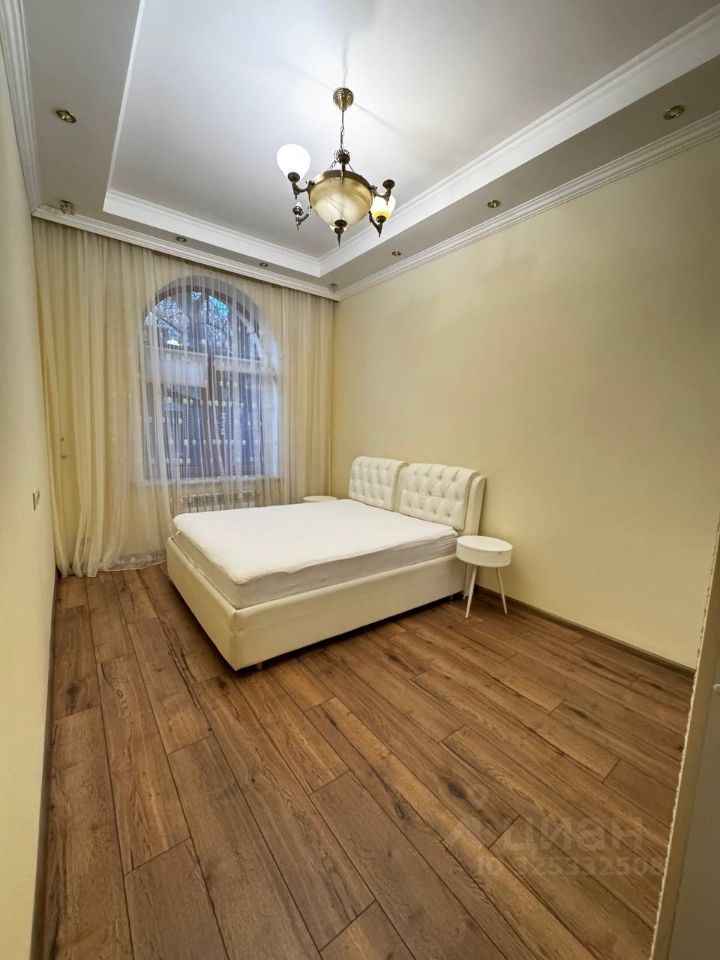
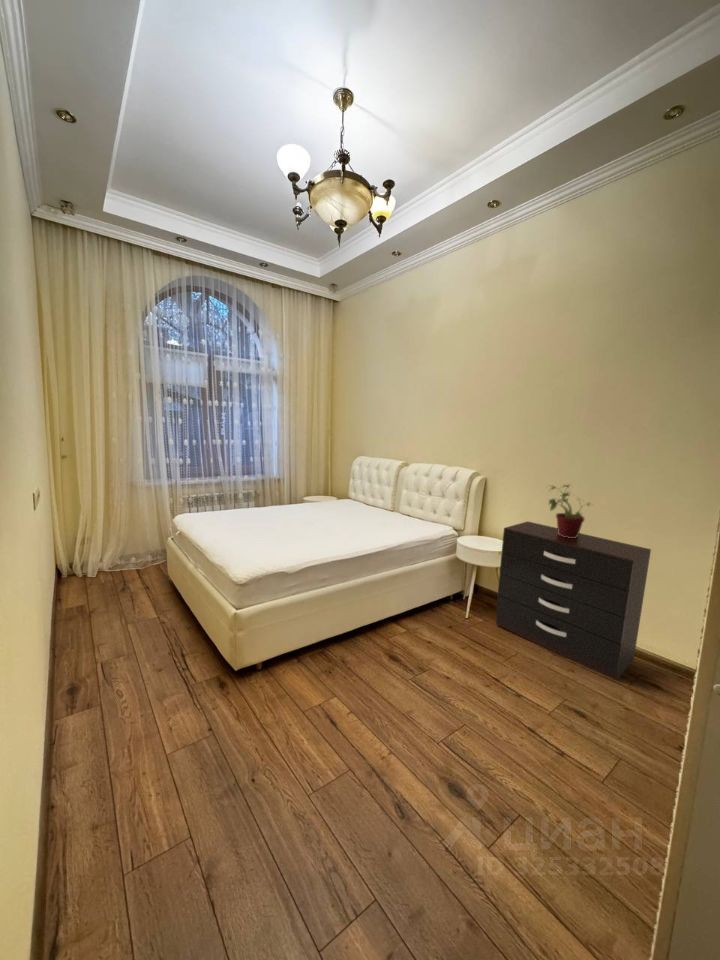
+ dresser [495,520,652,682]
+ potted plant [545,482,593,538]
